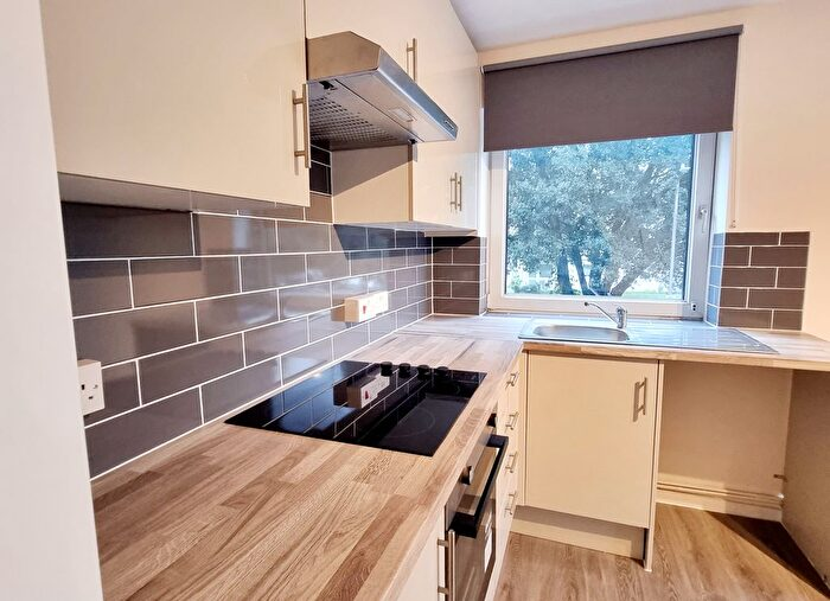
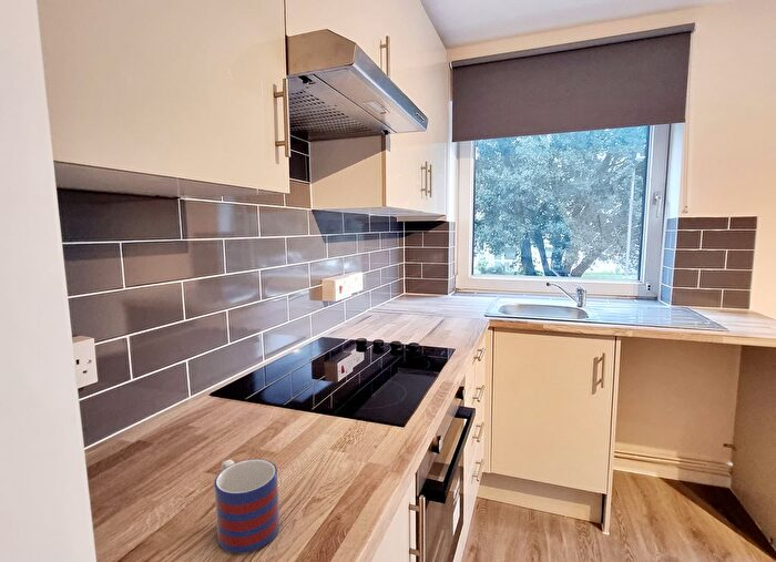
+ mug [213,458,280,554]
